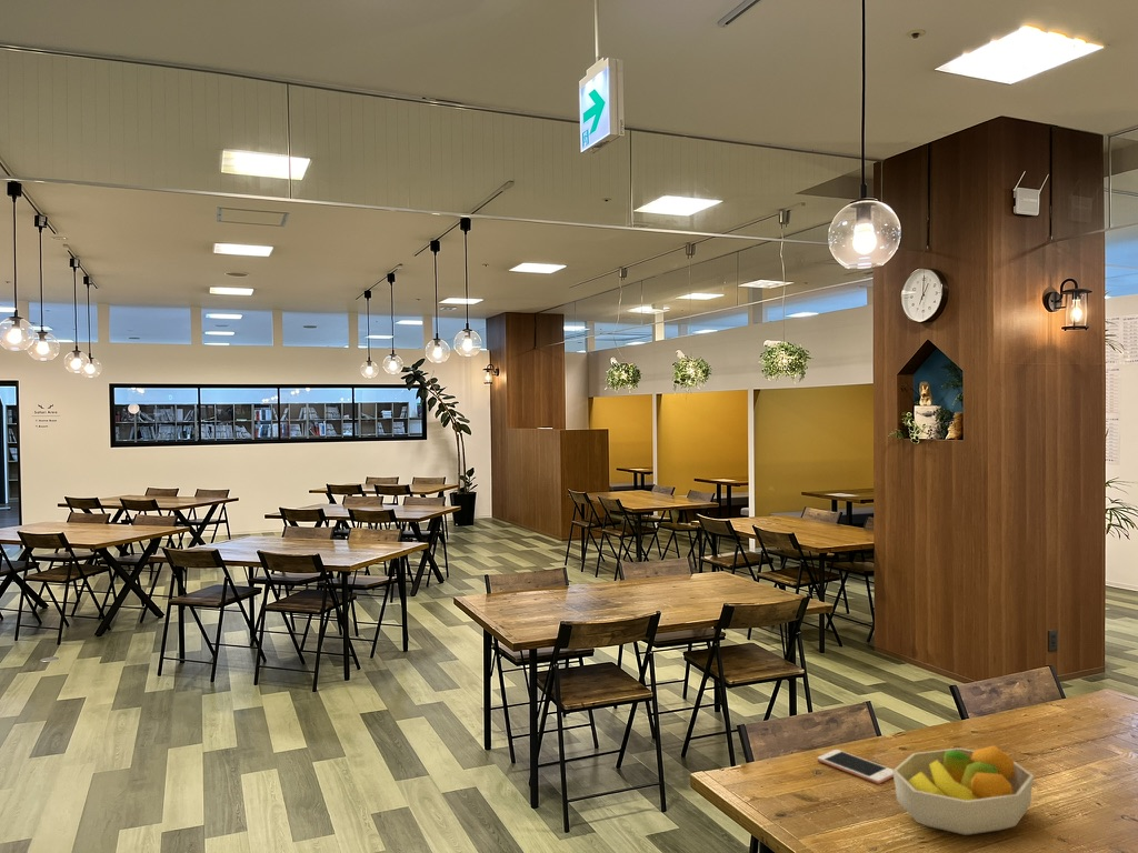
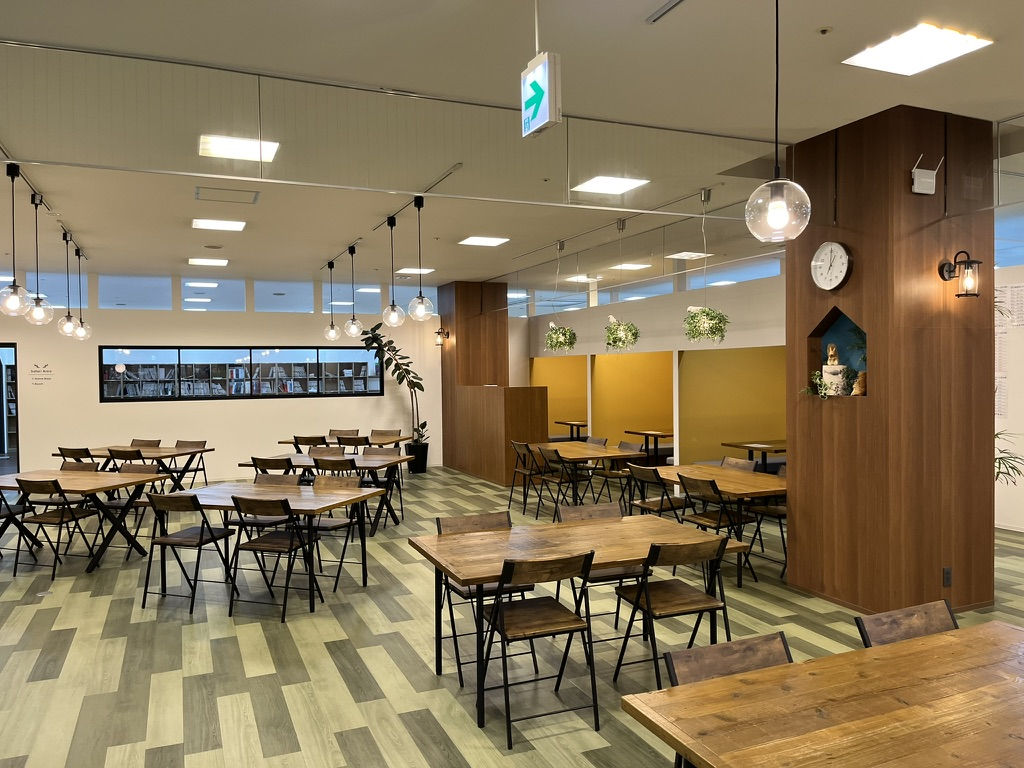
- cell phone [817,749,894,785]
- fruit bowl [892,744,1035,836]
